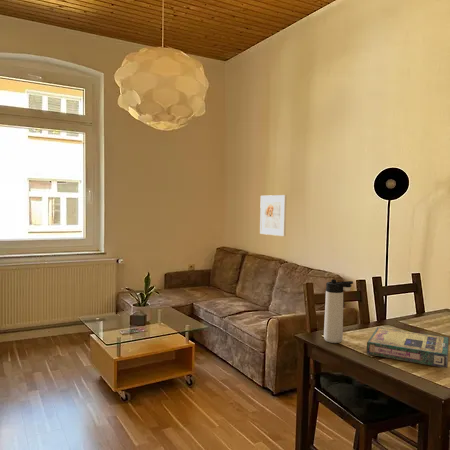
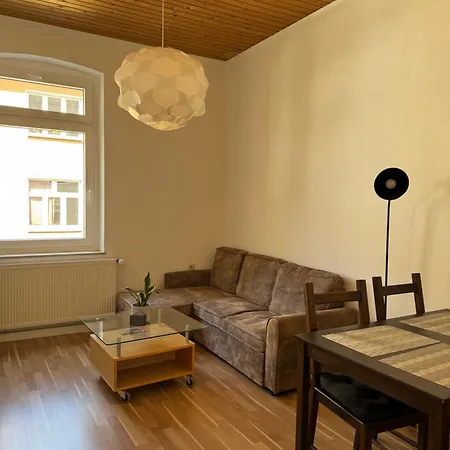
- video game box [366,327,450,369]
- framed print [259,194,287,237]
- thermos bottle [323,279,354,344]
